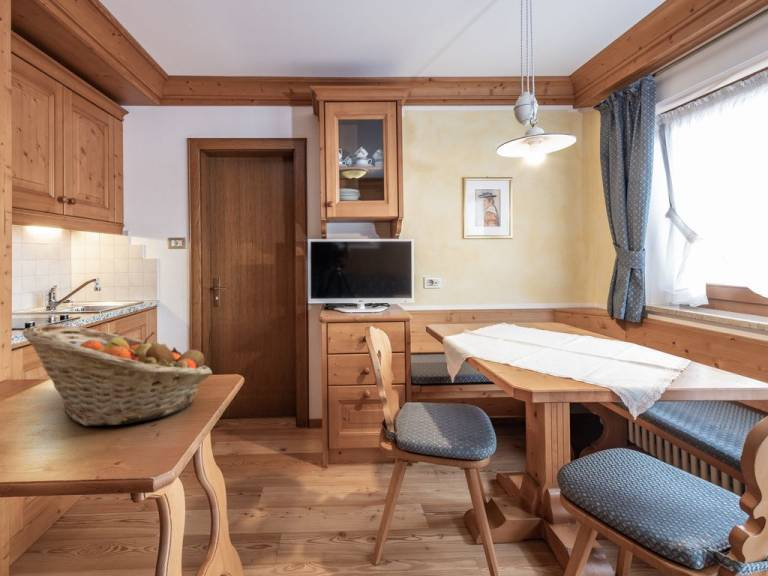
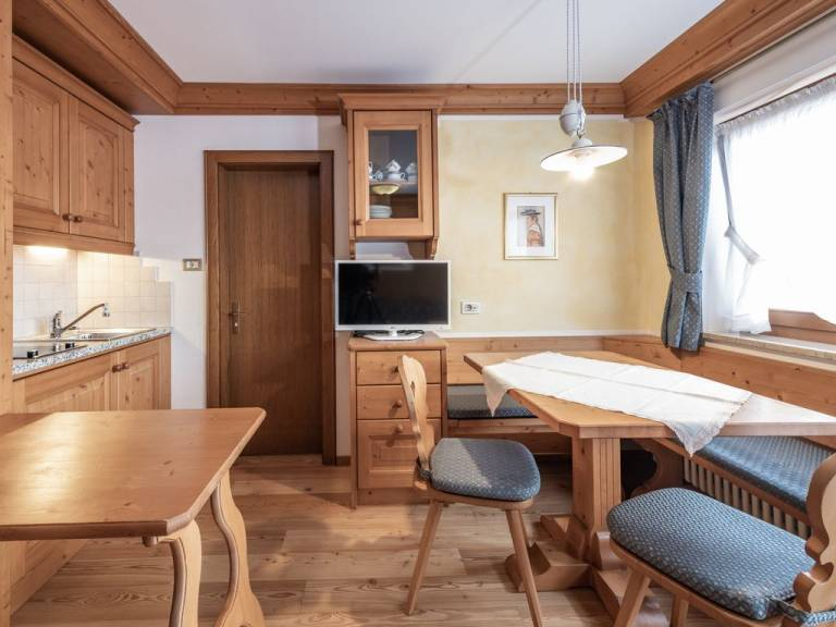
- fruit basket [22,323,213,427]
